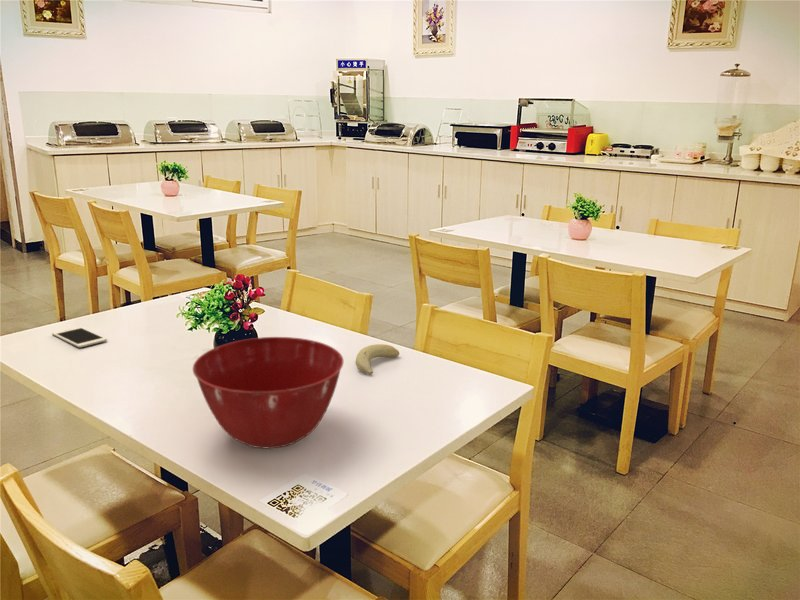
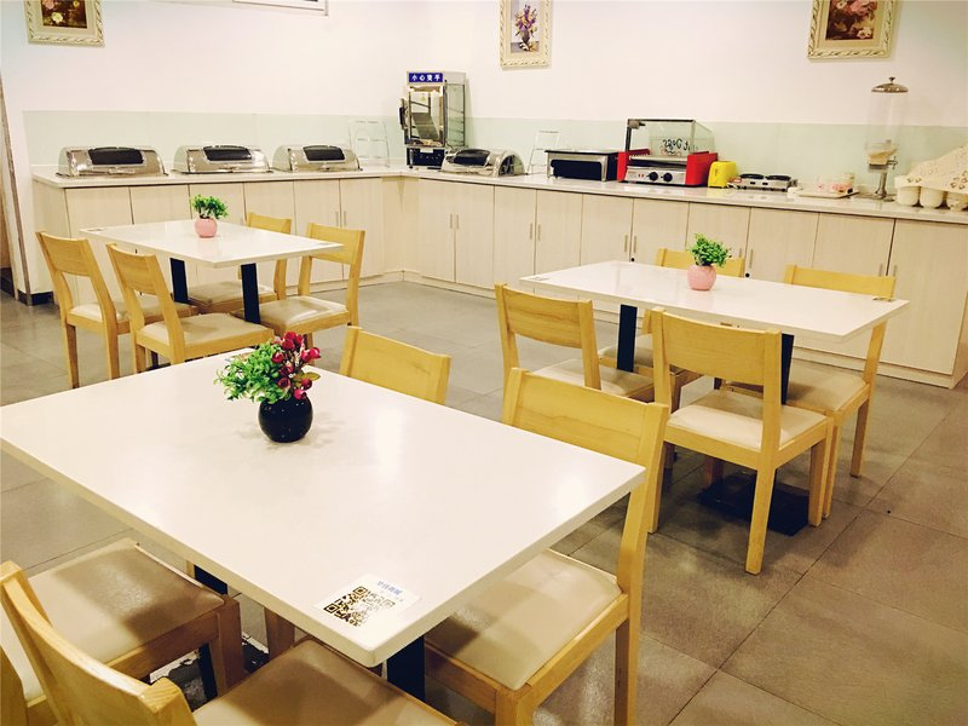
- fruit [355,343,400,375]
- cell phone [51,325,108,348]
- mixing bowl [192,336,344,449]
